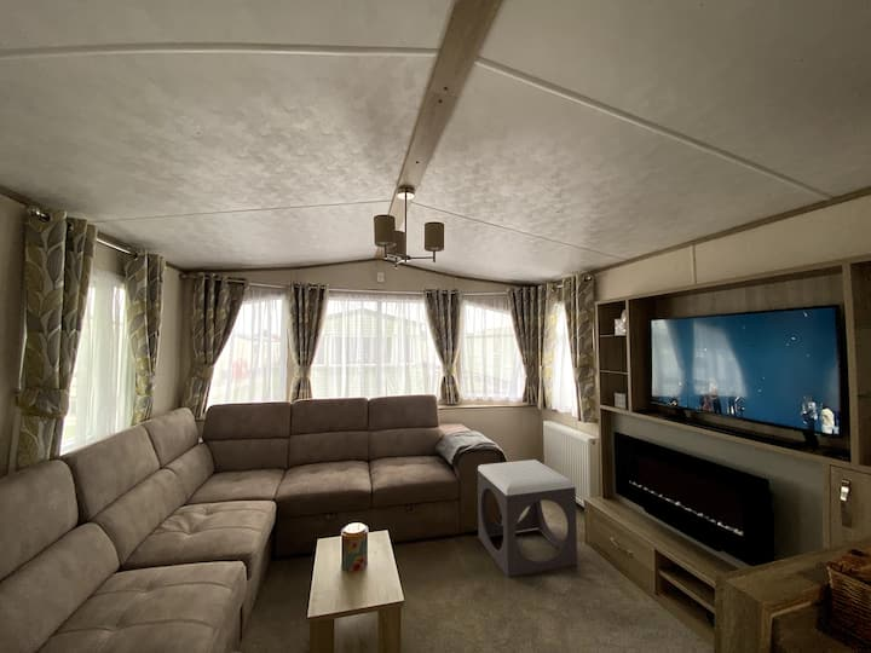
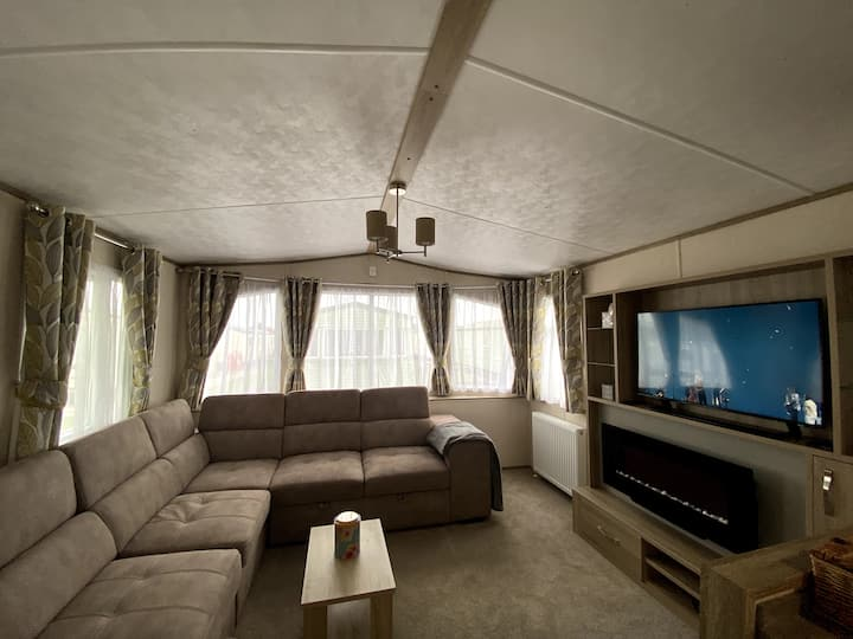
- footstool [477,458,578,578]
